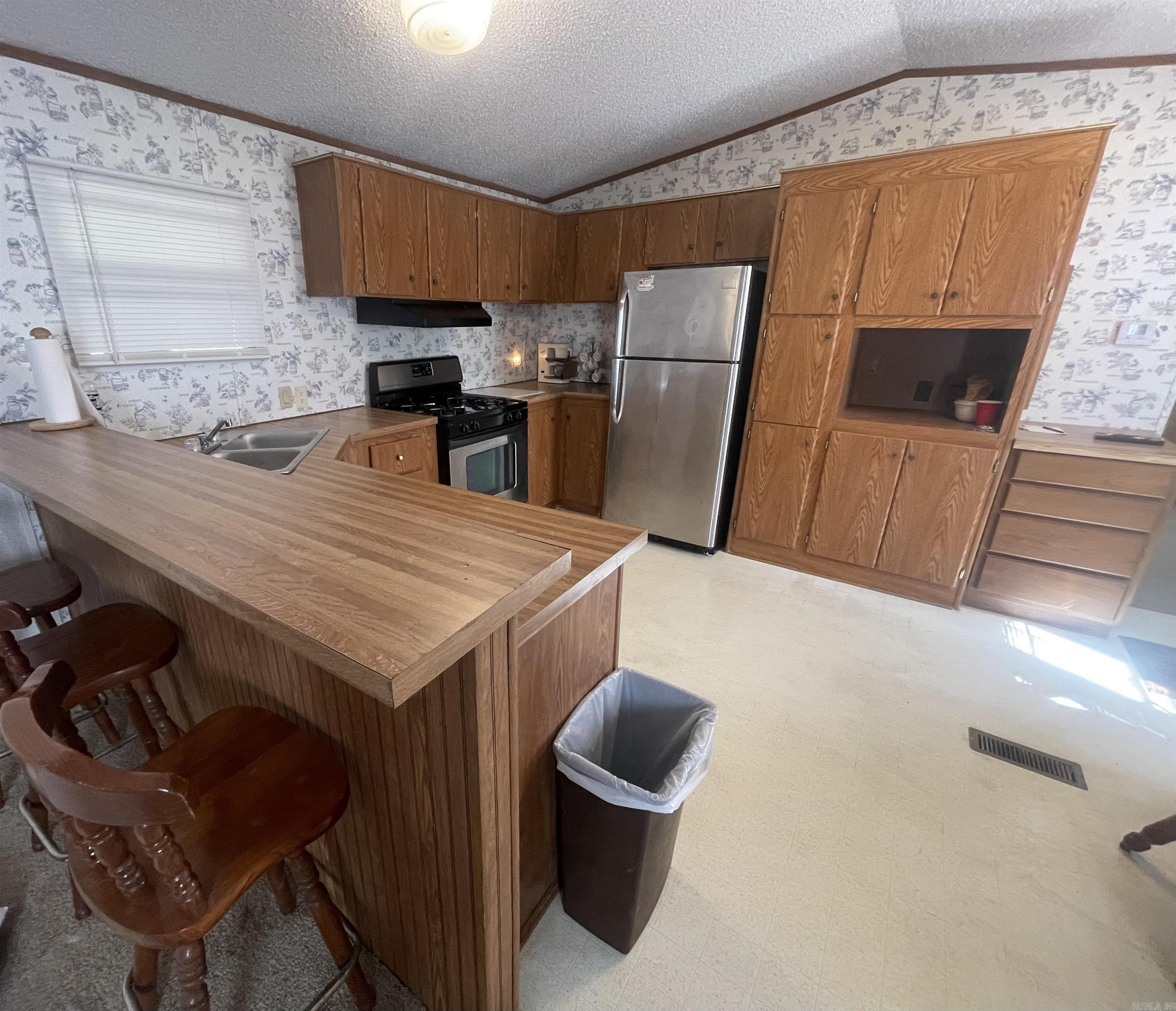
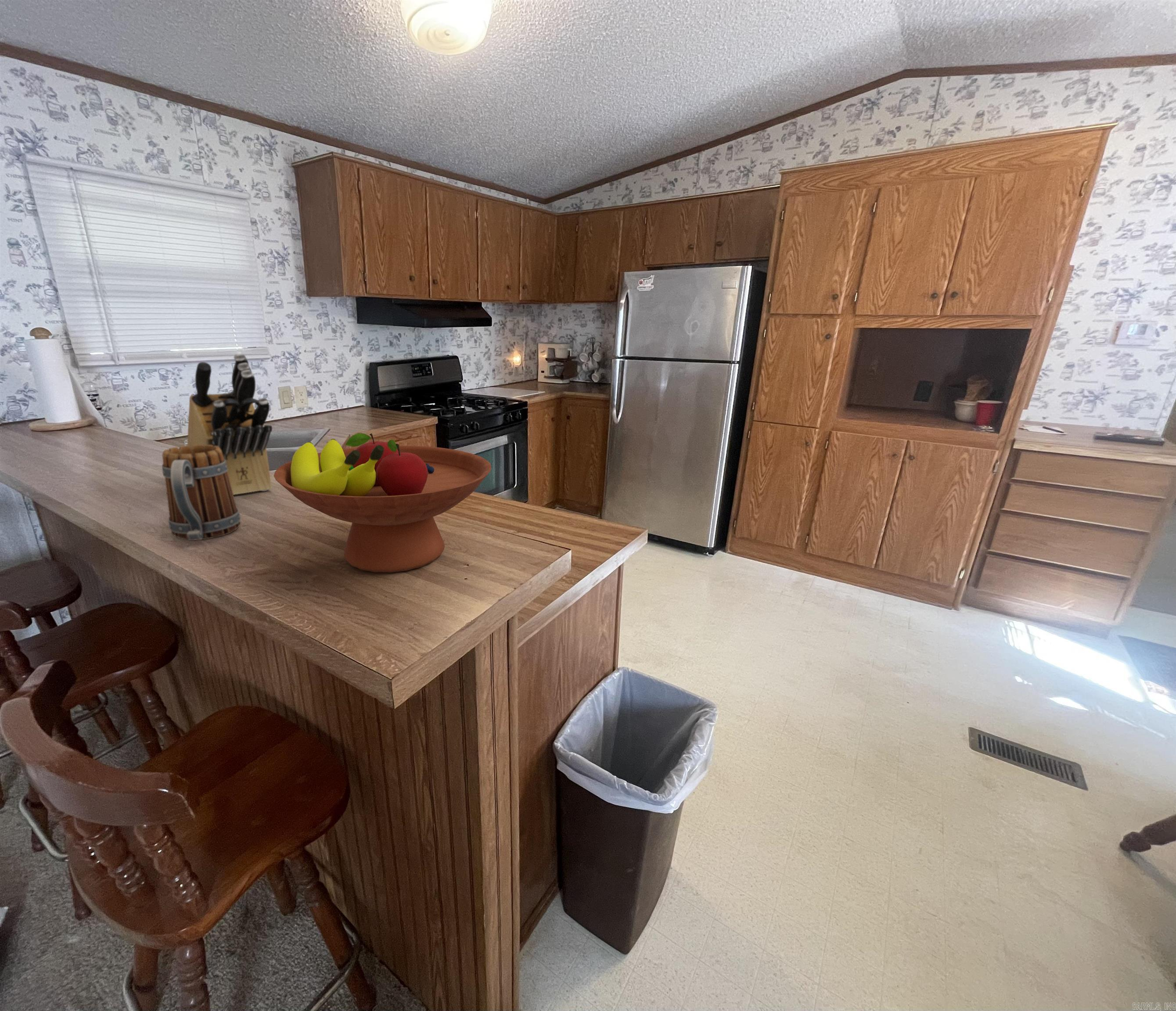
+ fruit bowl [273,433,492,573]
+ mug [162,445,241,541]
+ knife block [187,353,273,495]
